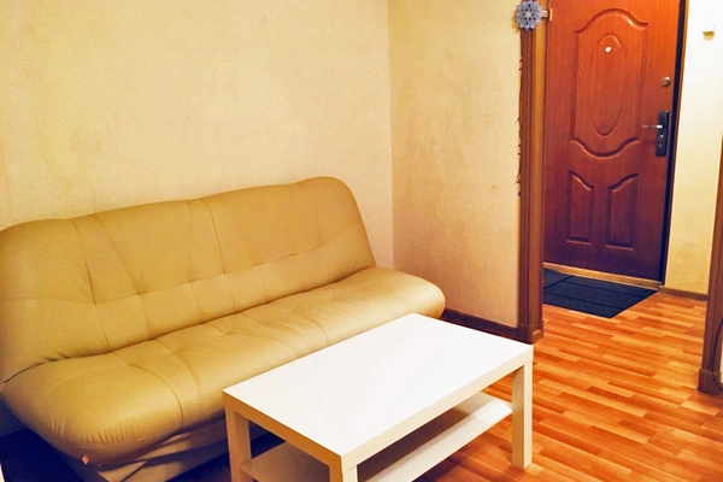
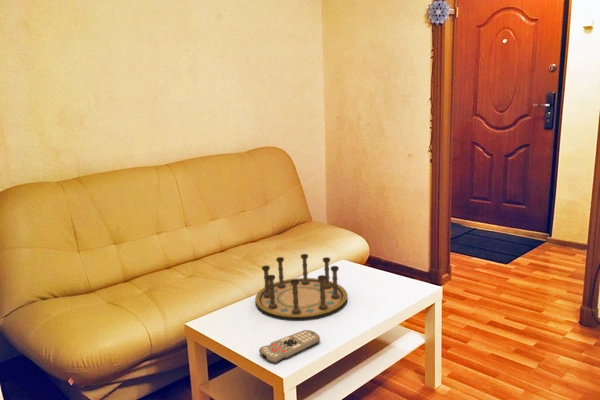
+ board game [254,253,348,322]
+ remote control [258,329,321,364]
